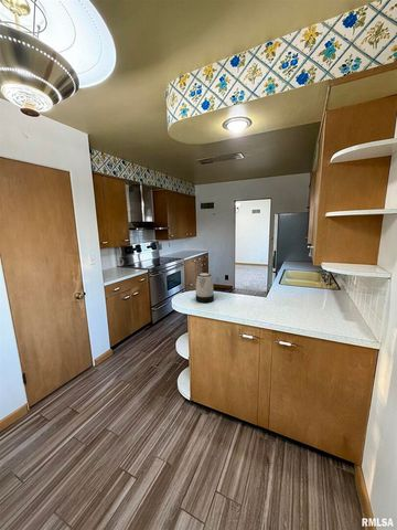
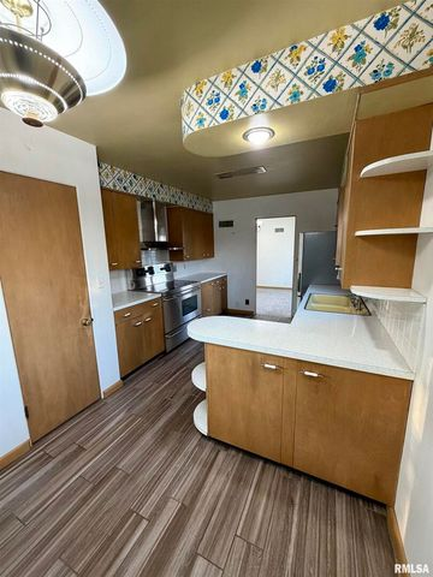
- kettle [194,272,215,304]
